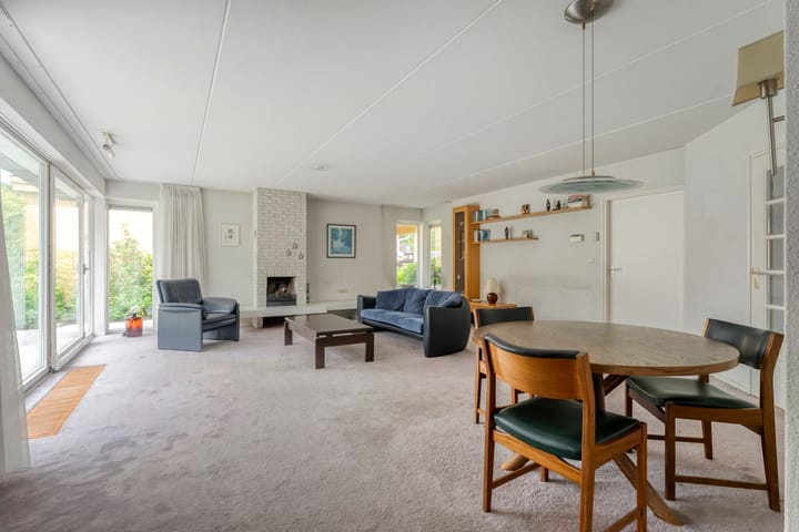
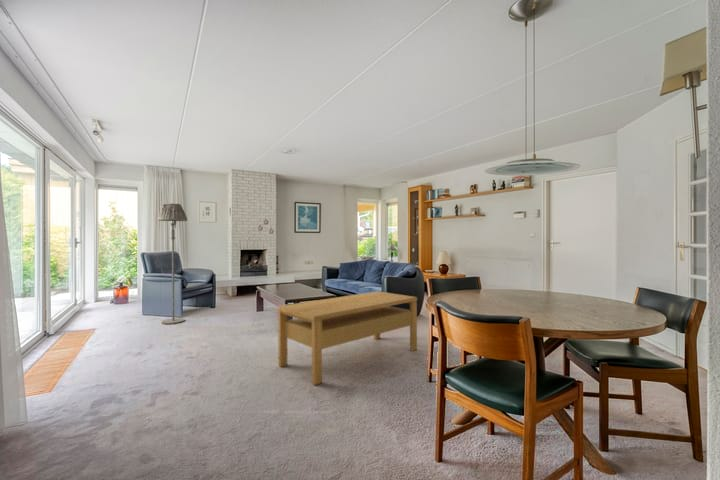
+ coffee table [277,290,418,386]
+ floor lamp [157,202,188,325]
